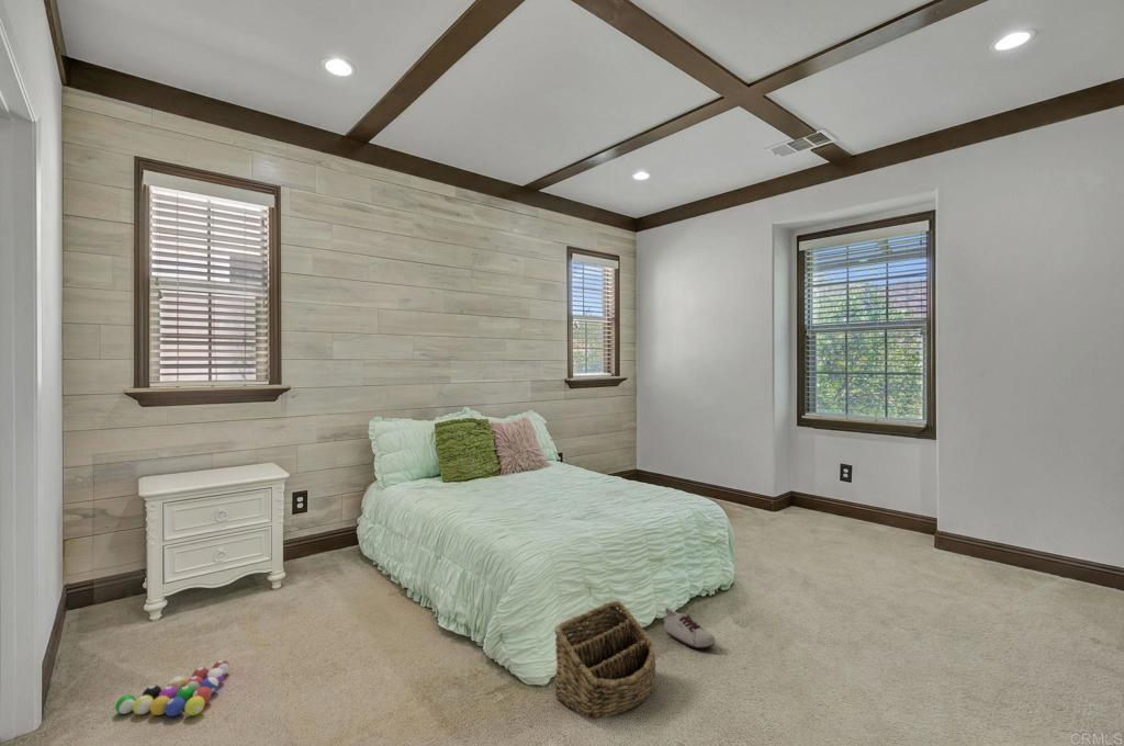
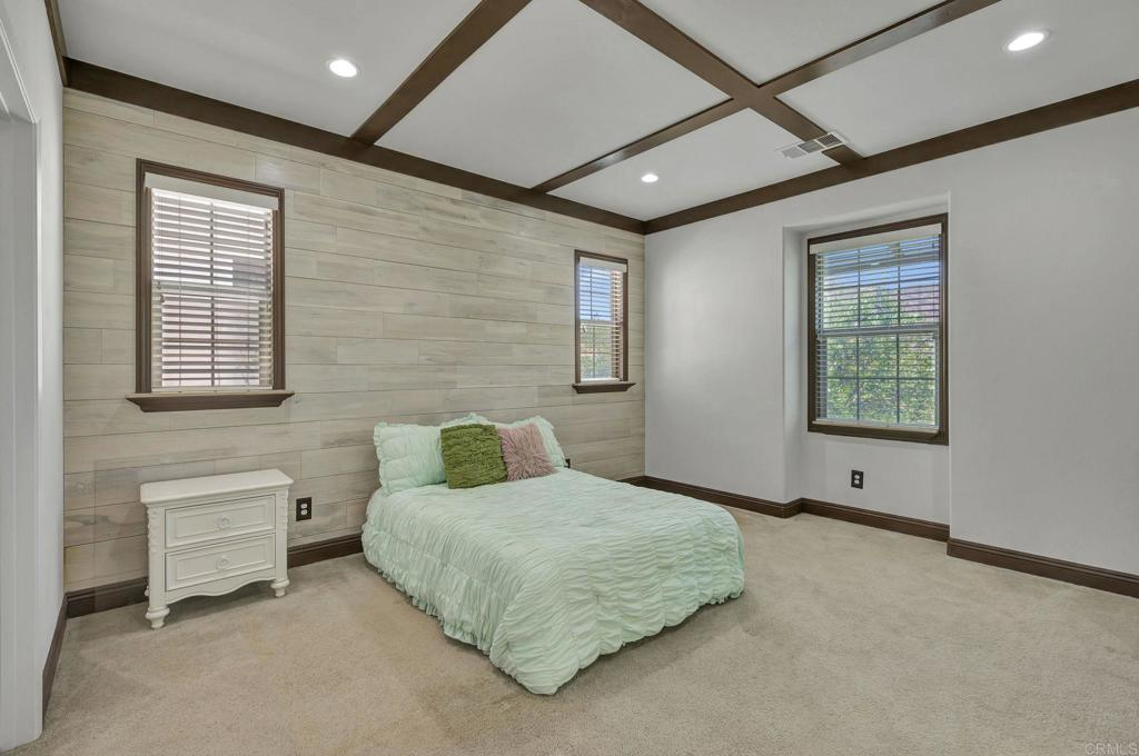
- basket [553,599,656,721]
- ball [114,659,231,717]
- shoe [663,607,716,649]
